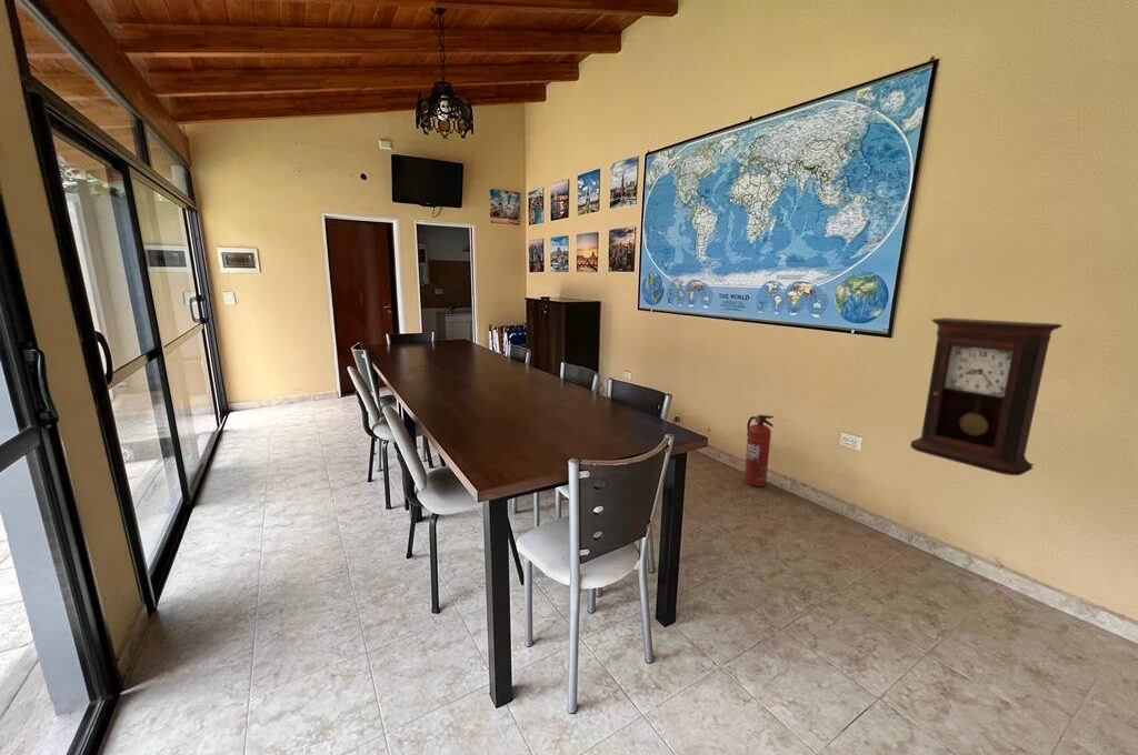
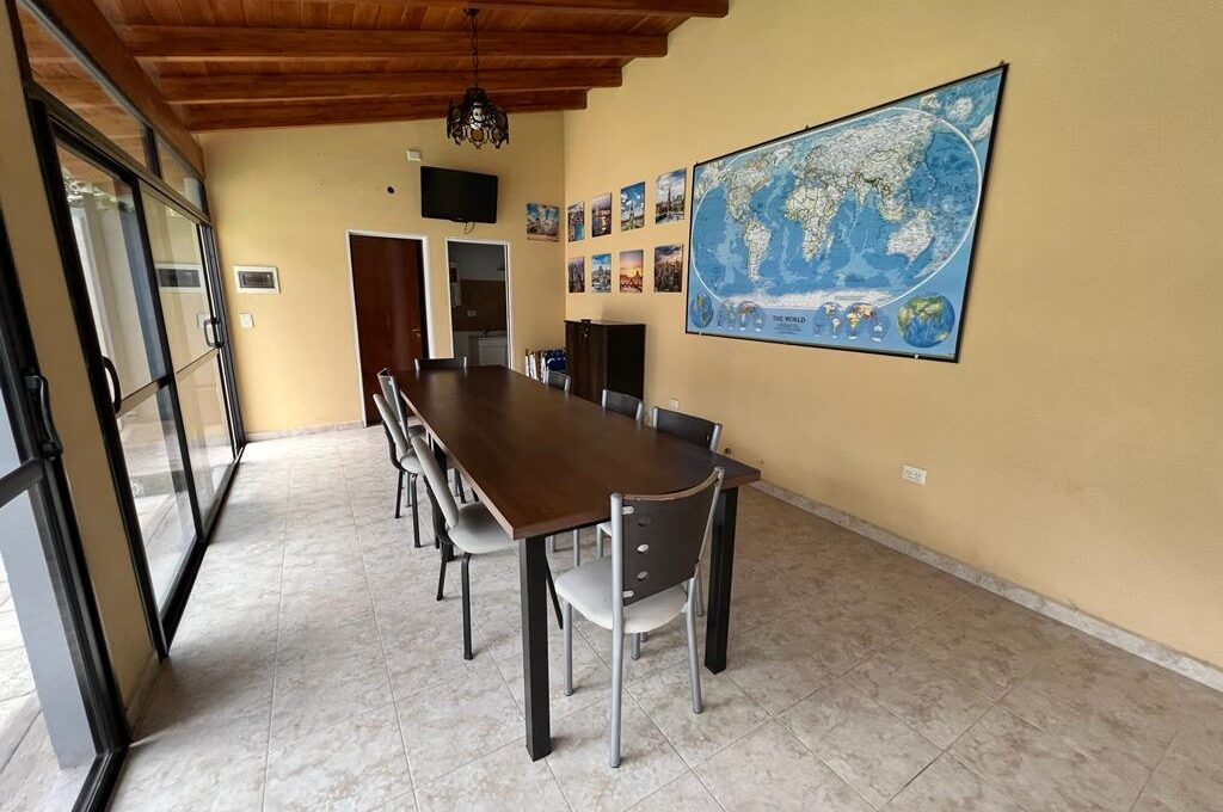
- pendulum clock [909,316,1064,476]
- fire extinguisher [743,414,775,487]
